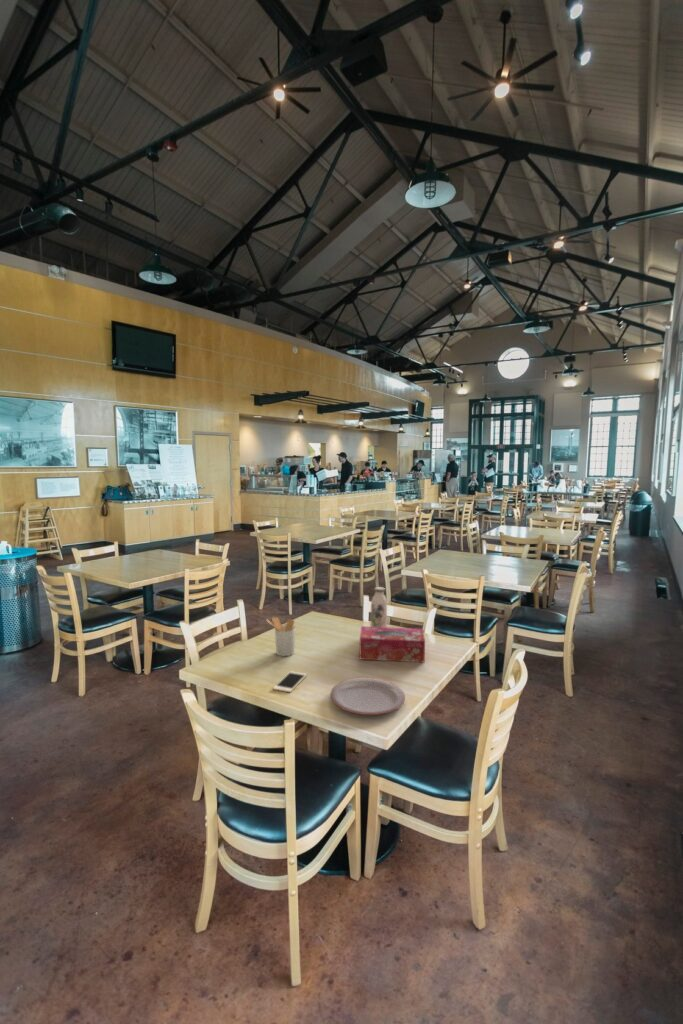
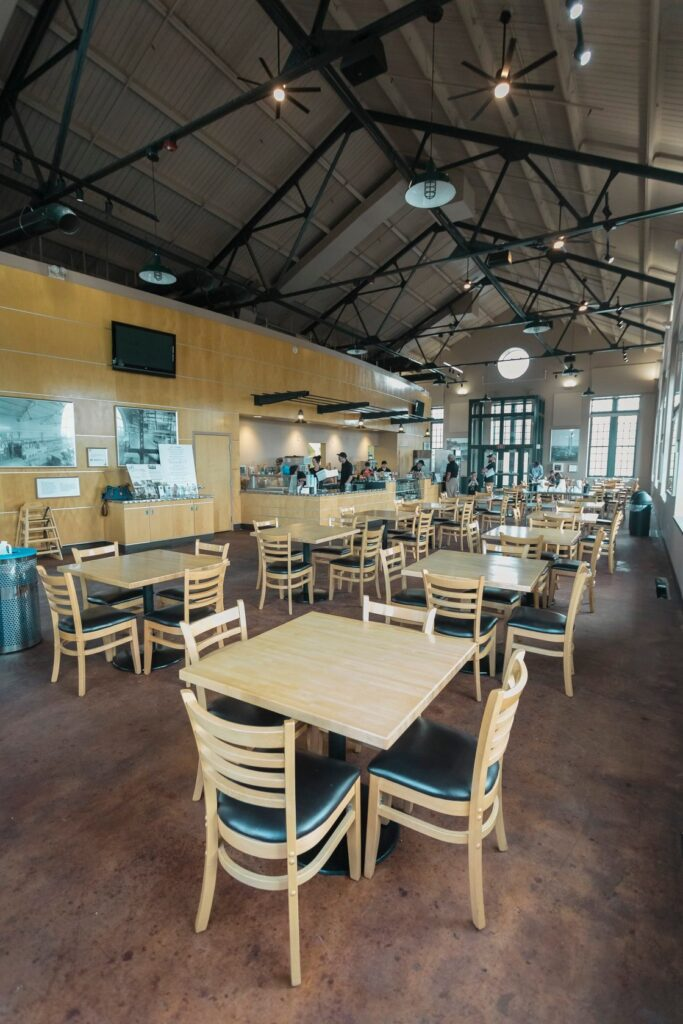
- cell phone [272,670,308,693]
- plate [329,676,406,716]
- water bottle [370,586,388,627]
- tissue box [358,625,426,663]
- utensil holder [265,616,297,657]
